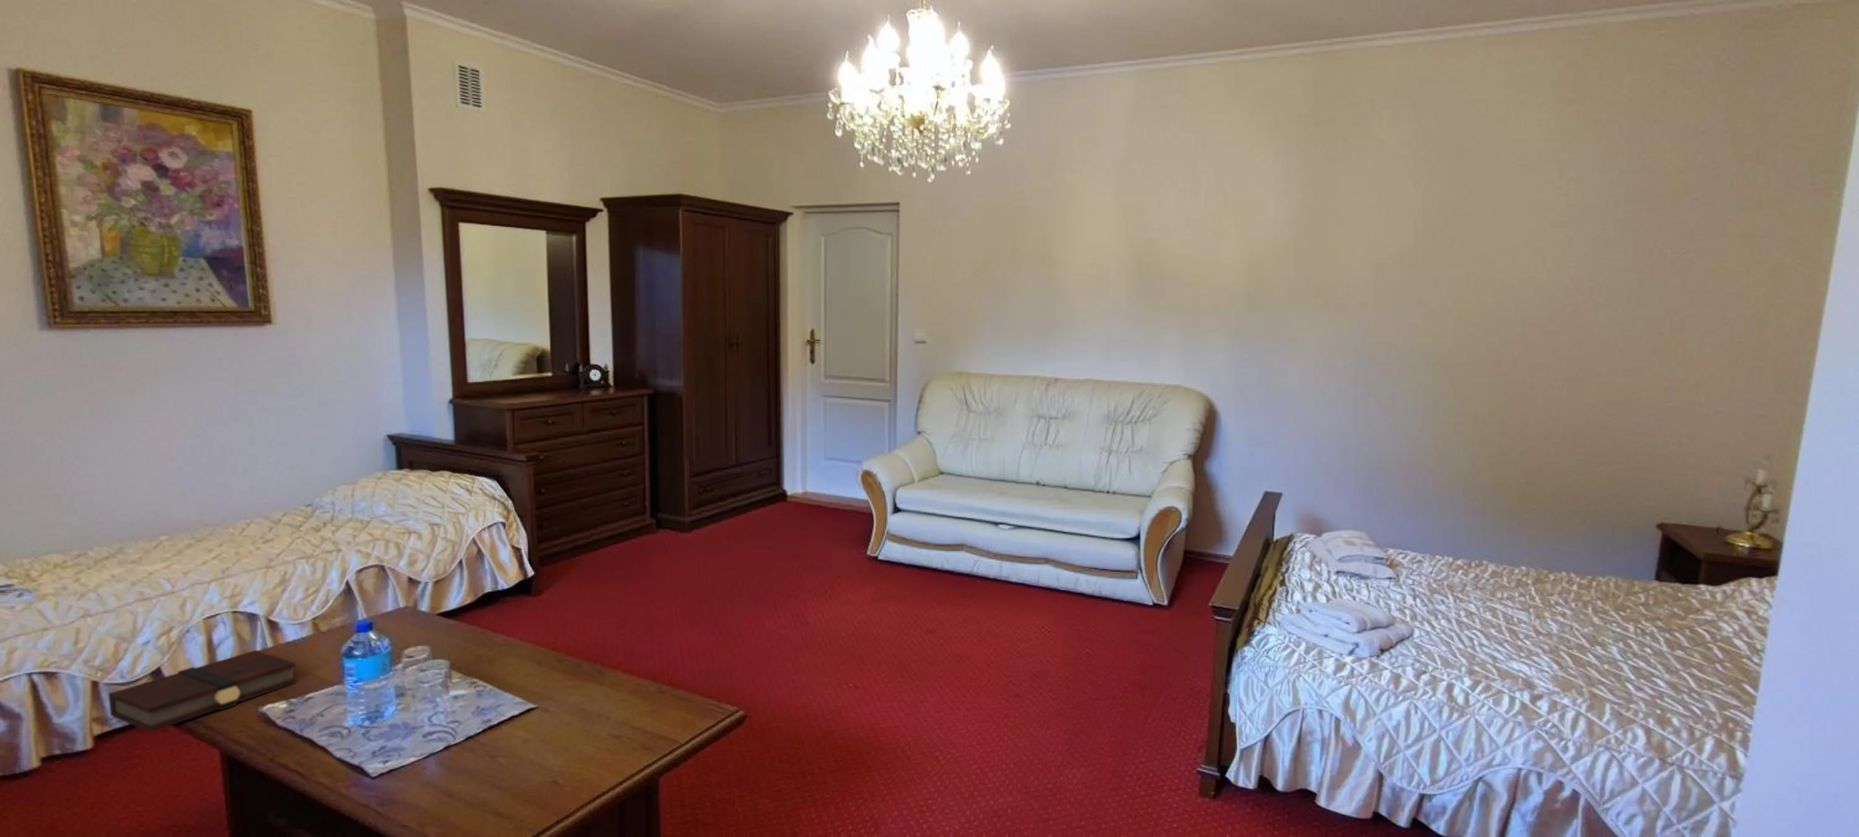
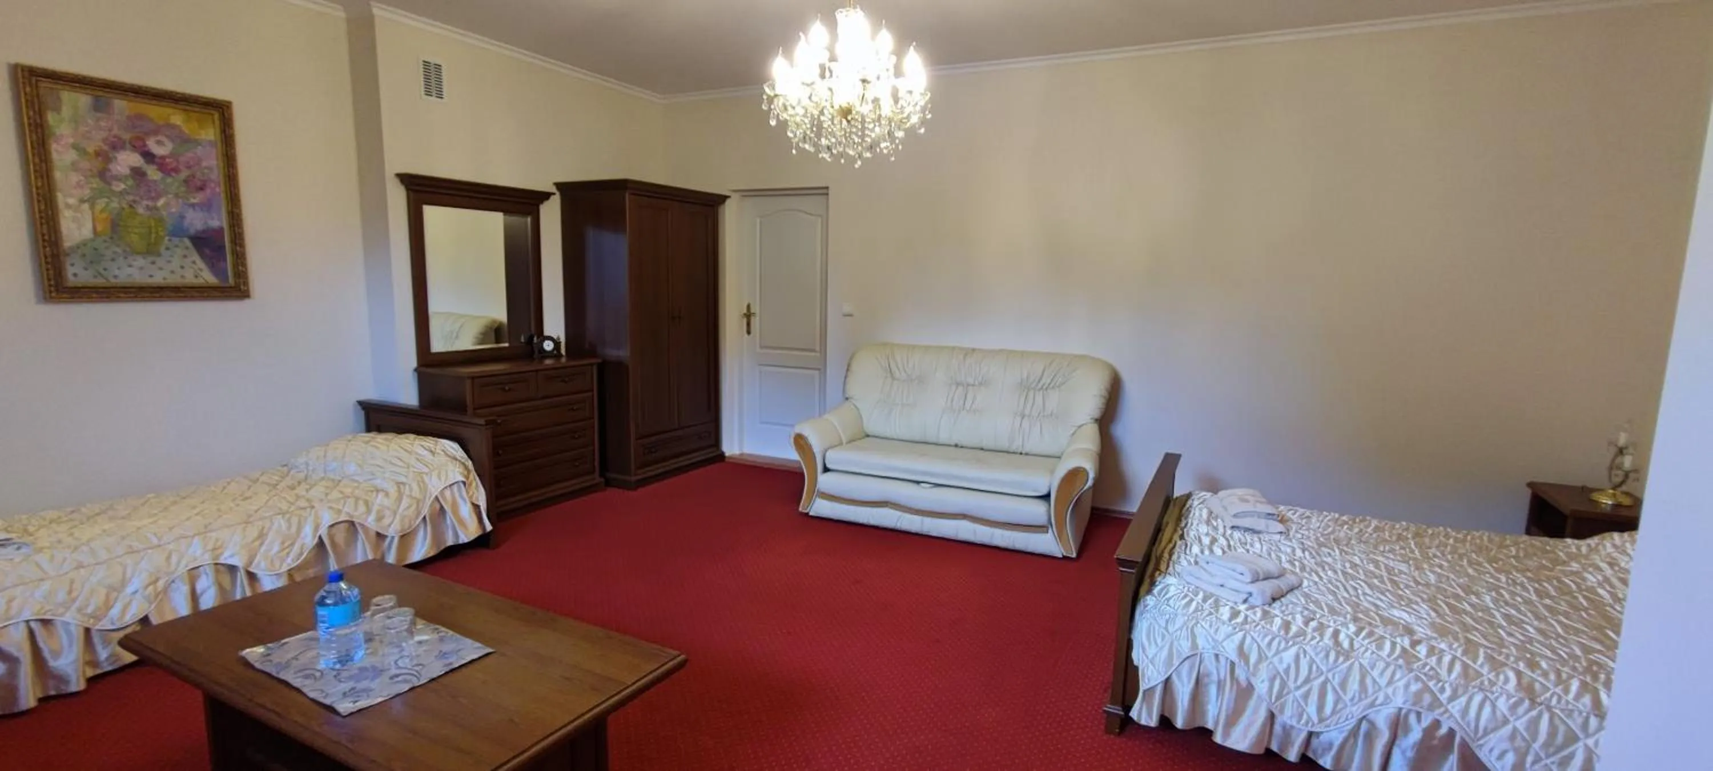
- book [108,650,296,733]
